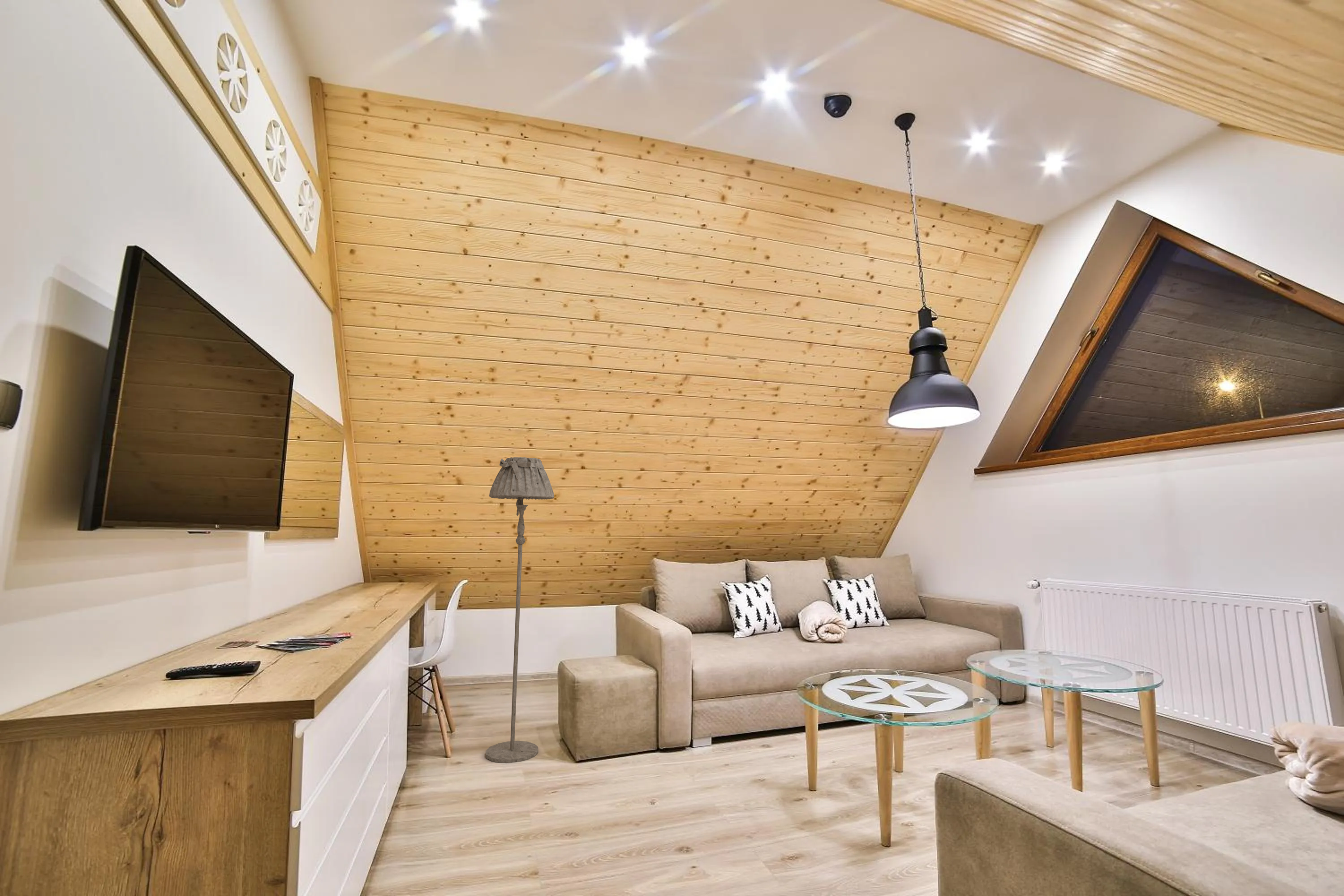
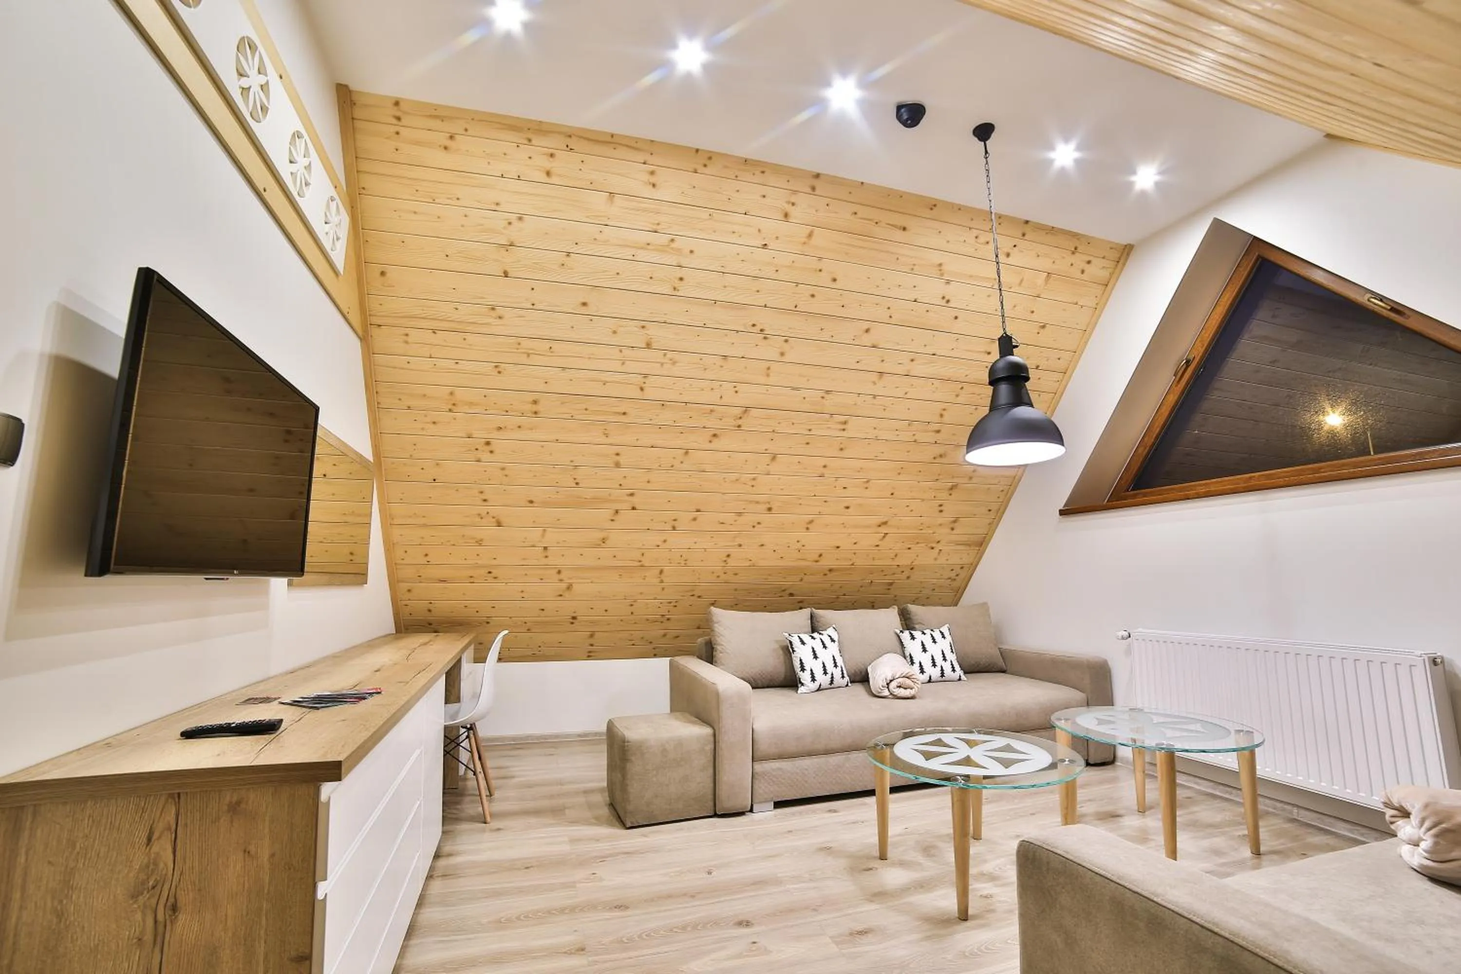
- floor lamp [485,457,555,764]
